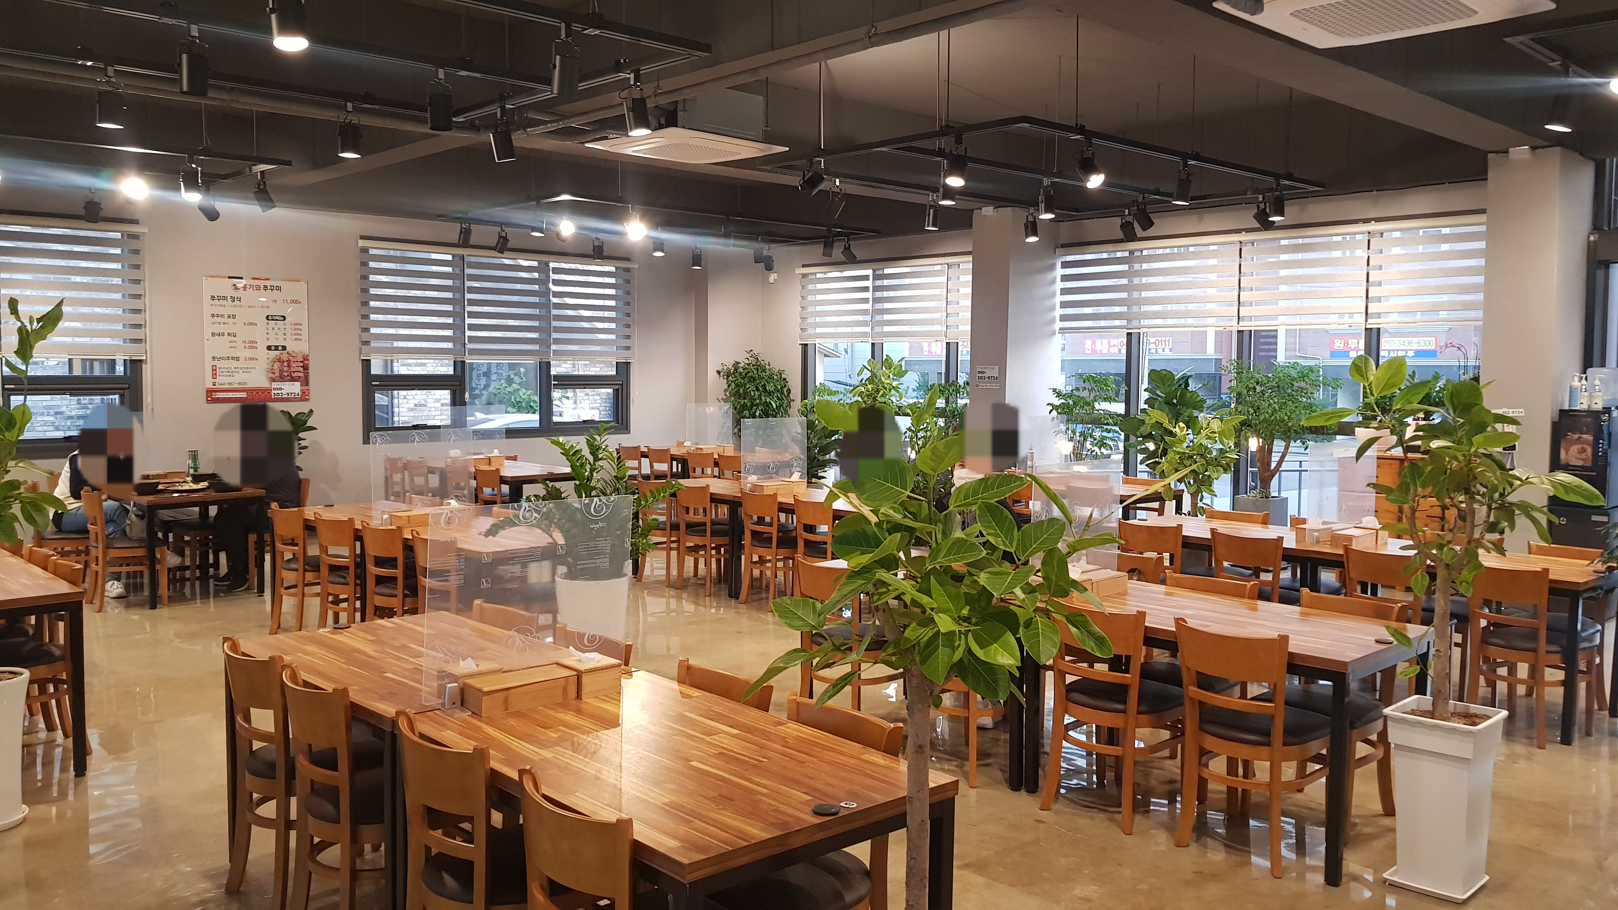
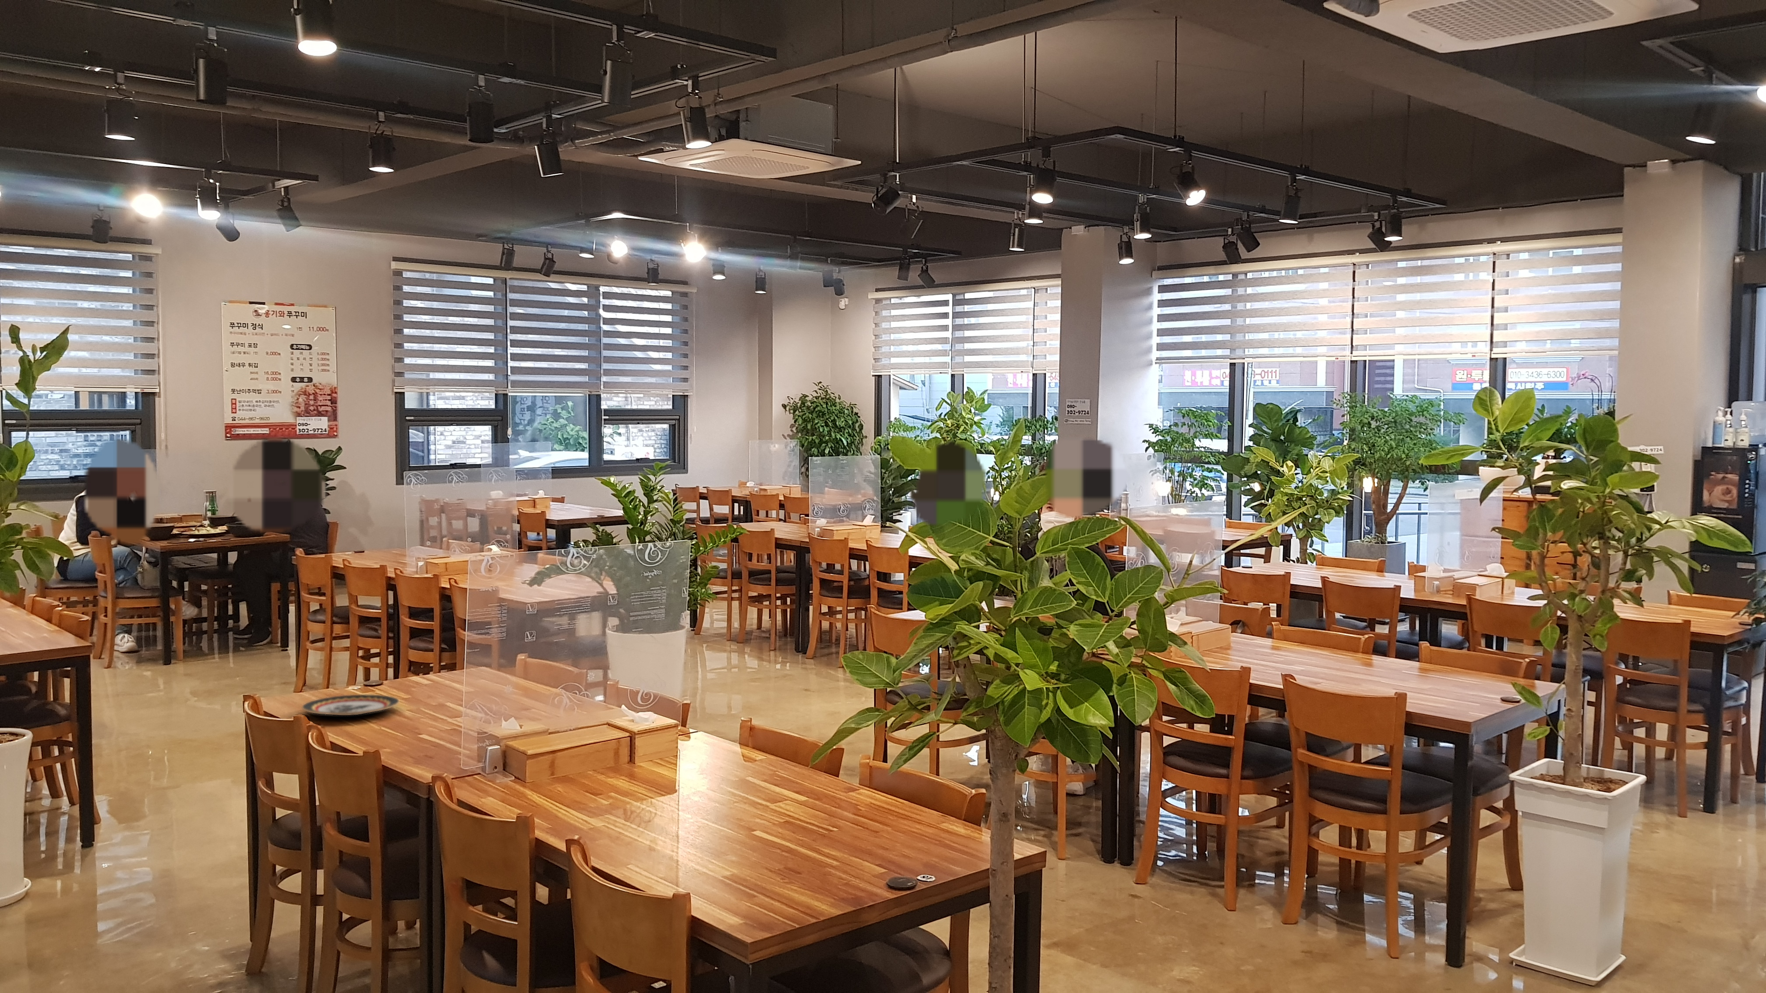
+ plate [301,694,400,715]
